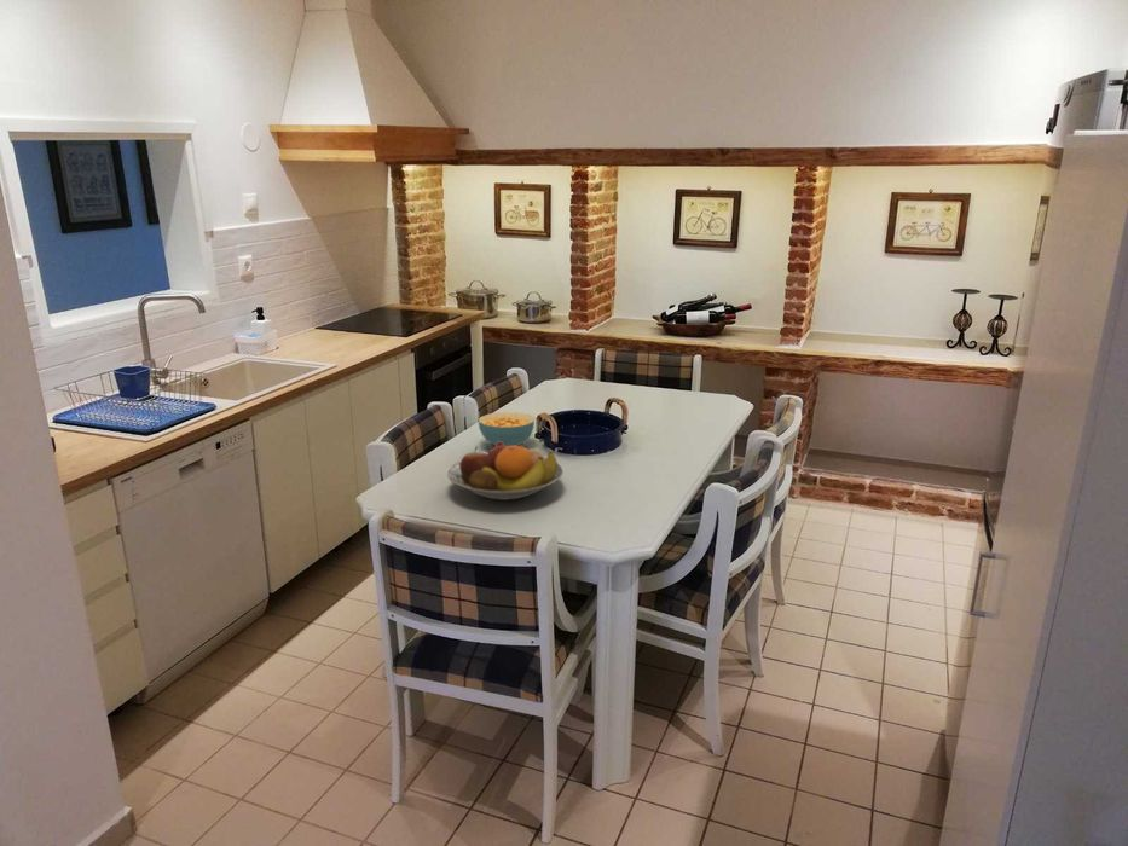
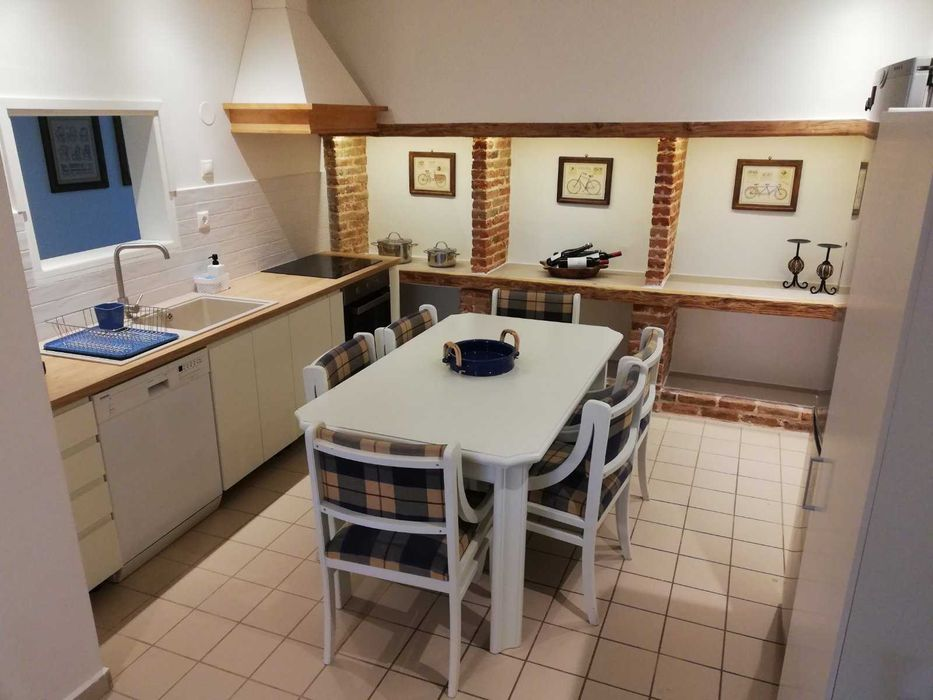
- fruit bowl [446,441,565,502]
- cereal bowl [478,411,536,446]
